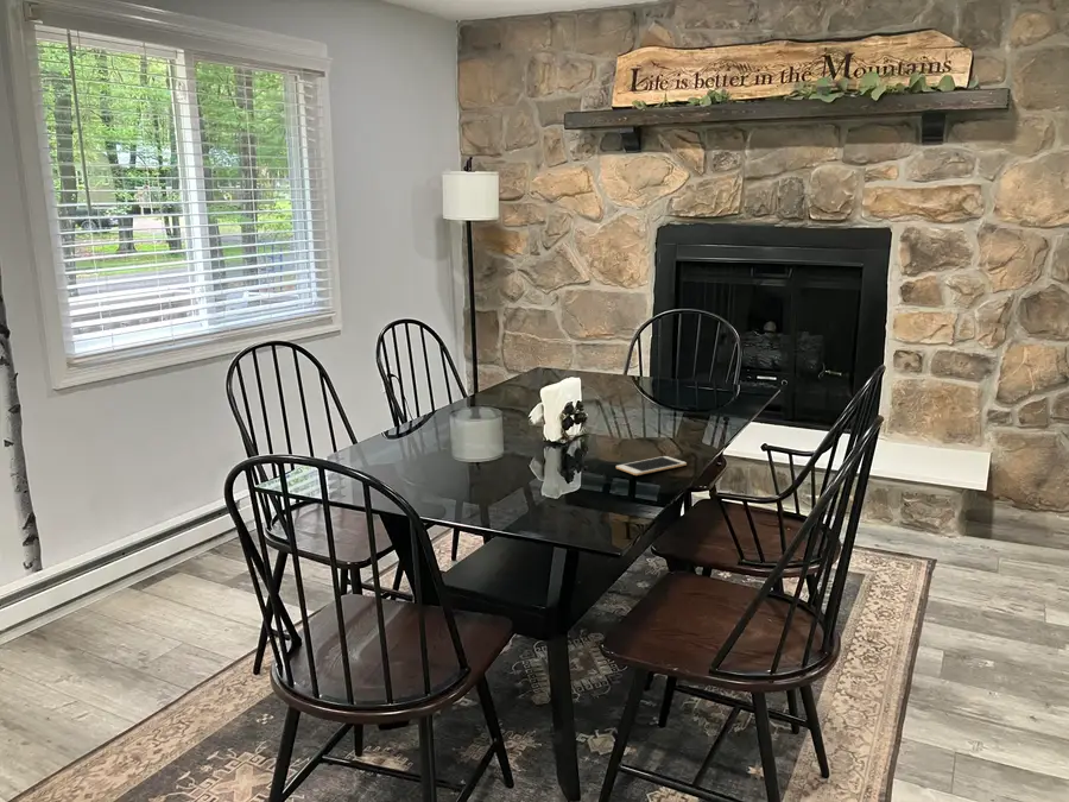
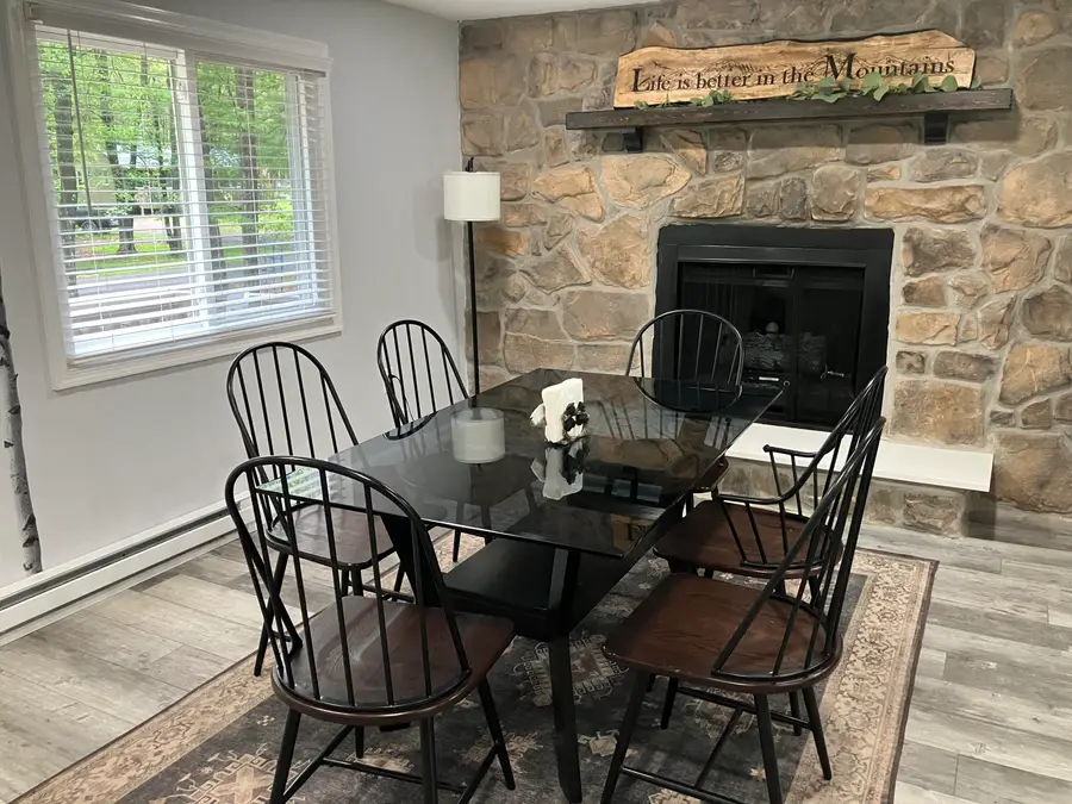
- cell phone [615,455,688,476]
